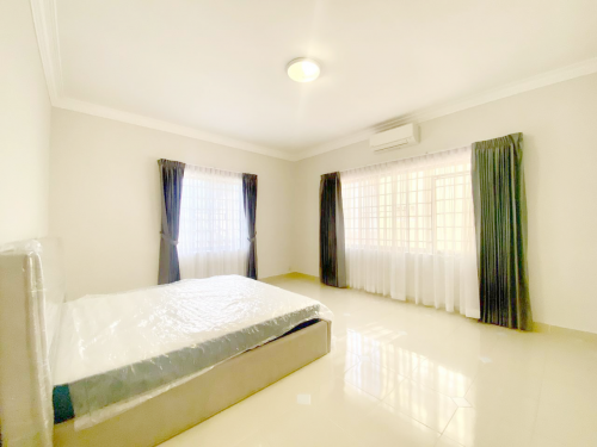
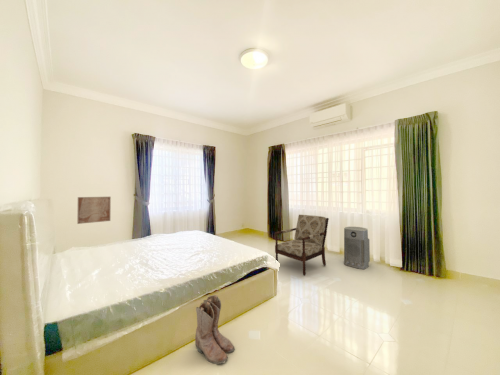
+ armchair [274,214,330,277]
+ wall art [76,196,112,225]
+ boots [194,294,236,365]
+ air purifier [343,226,371,270]
